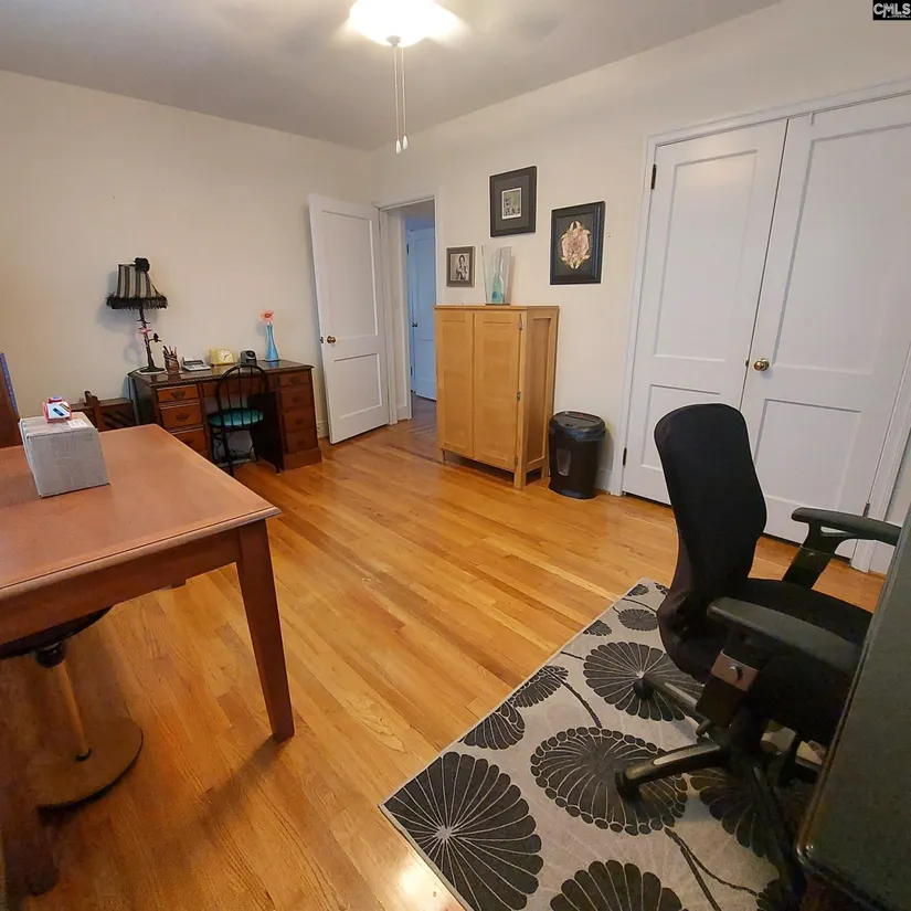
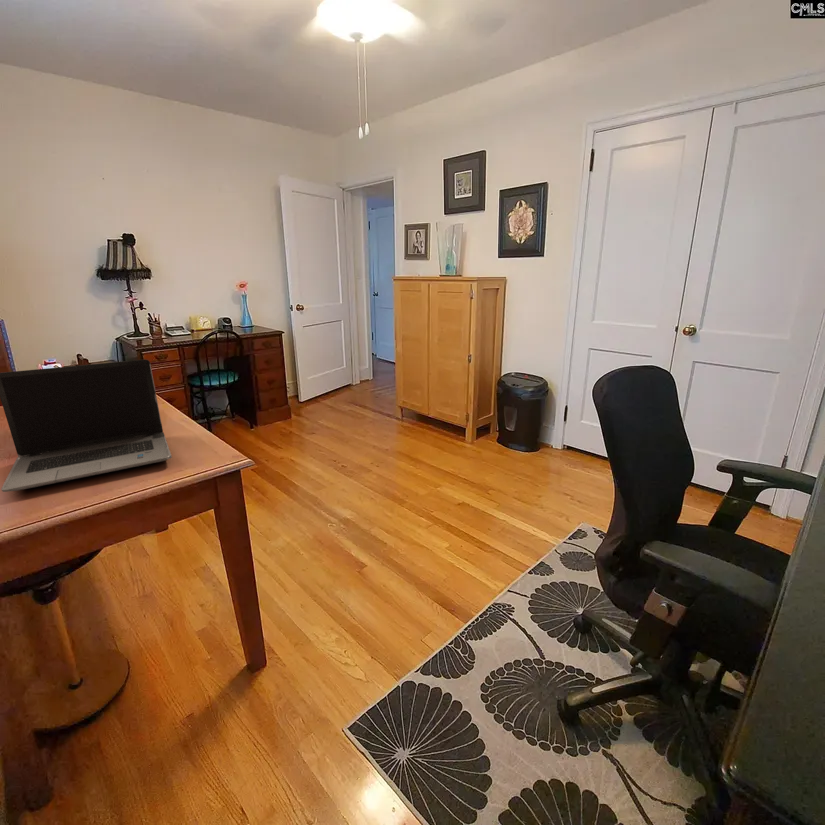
+ laptop computer [0,359,173,493]
